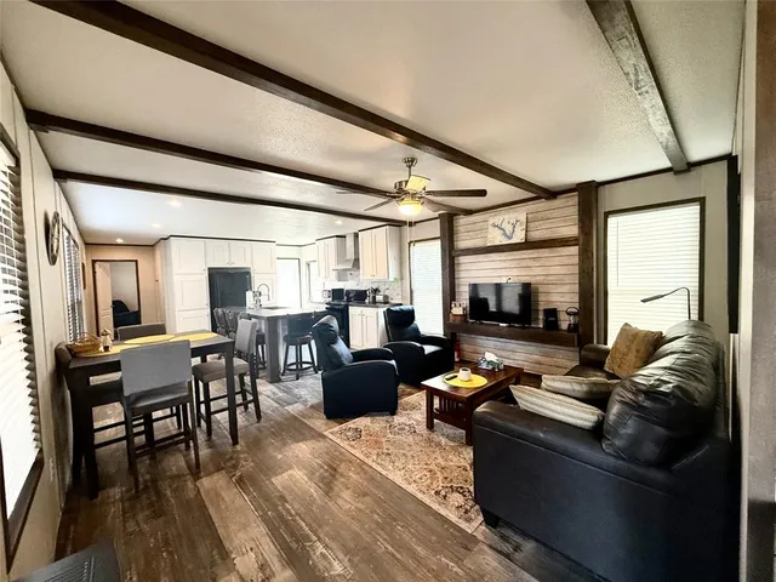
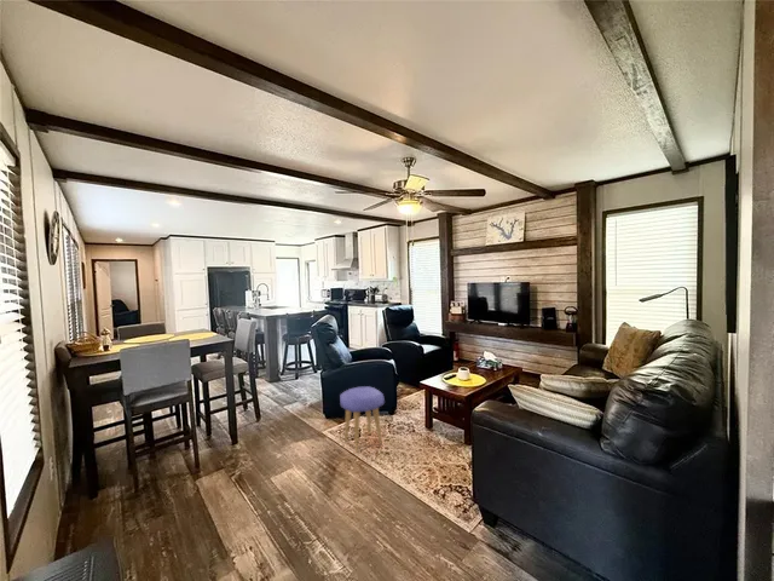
+ stool [339,385,386,454]
